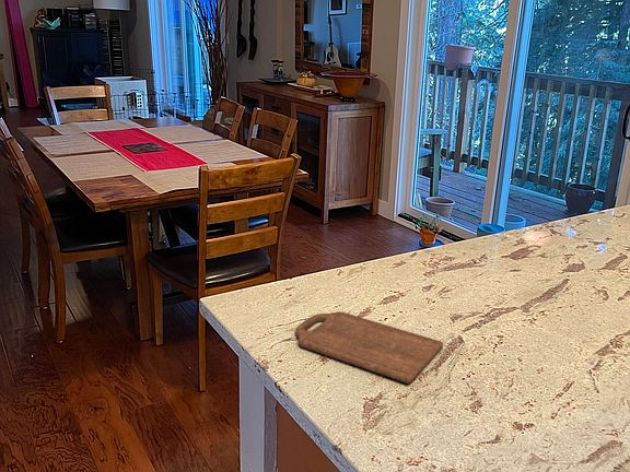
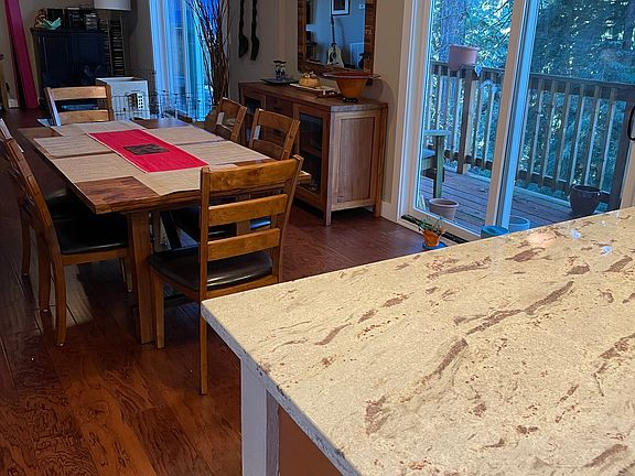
- cutting board [294,310,444,385]
